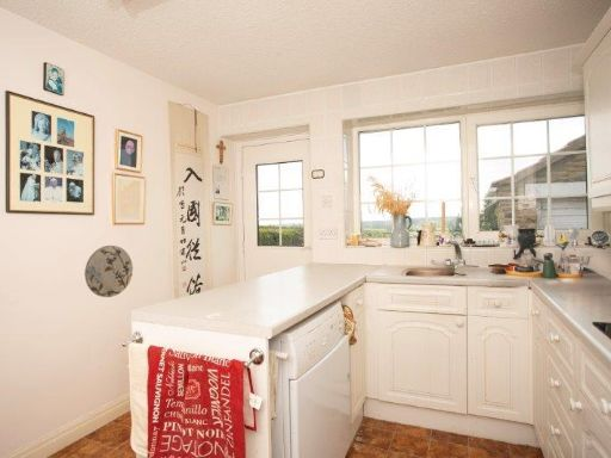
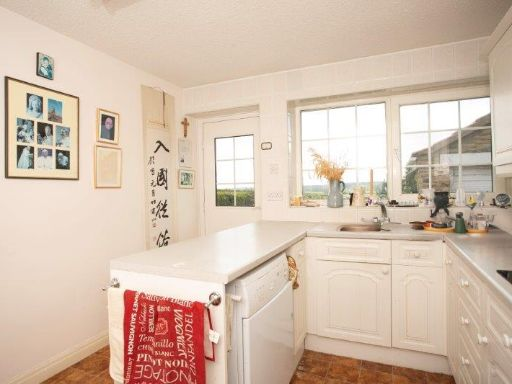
- decorative plate [84,245,134,298]
